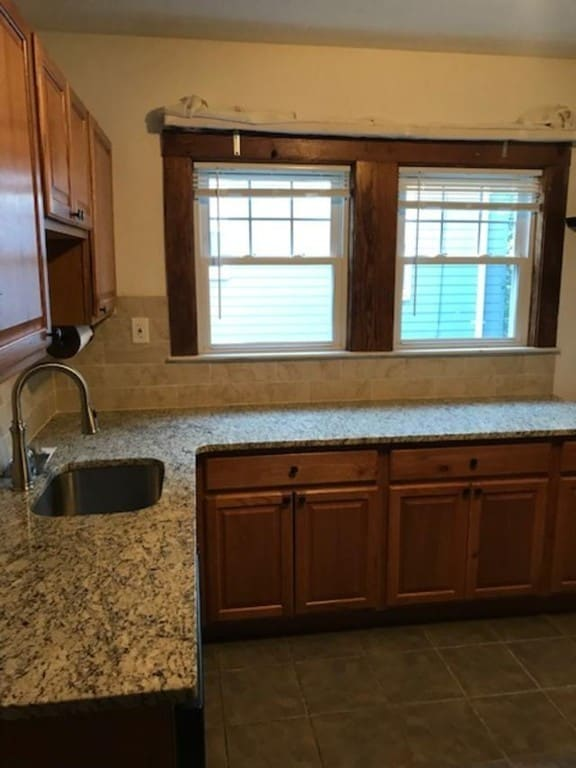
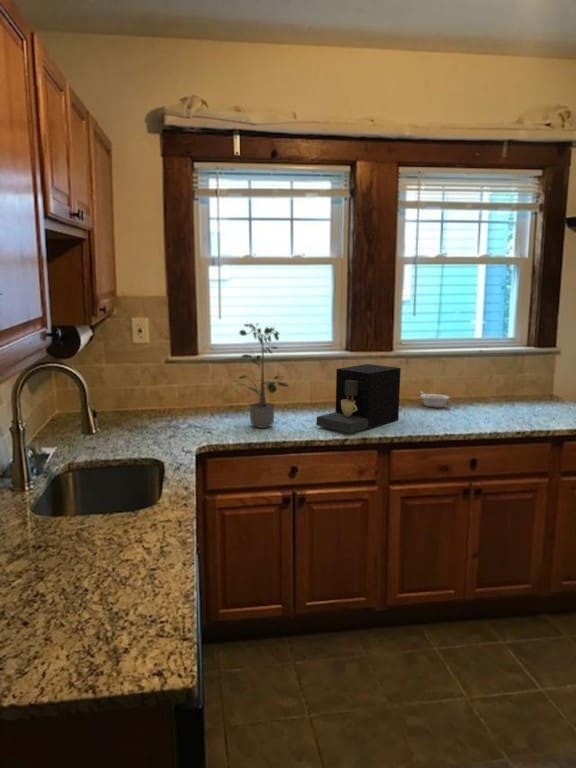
+ potted plant [233,320,290,429]
+ coffee maker [316,363,402,434]
+ legume [419,390,451,409]
